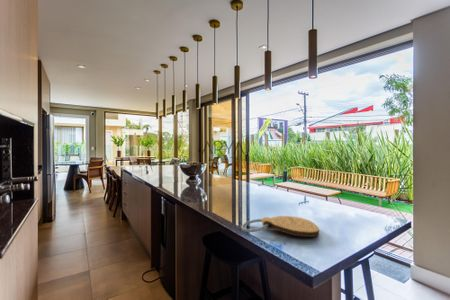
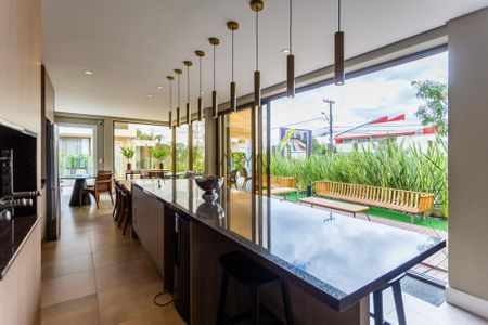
- key chain [240,215,320,238]
